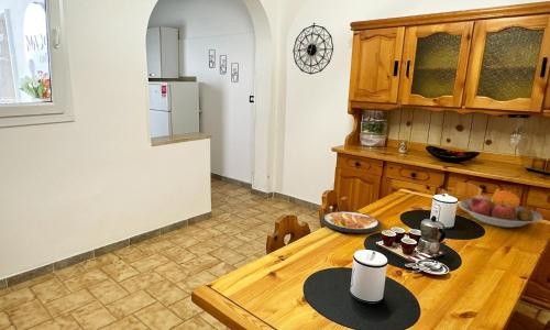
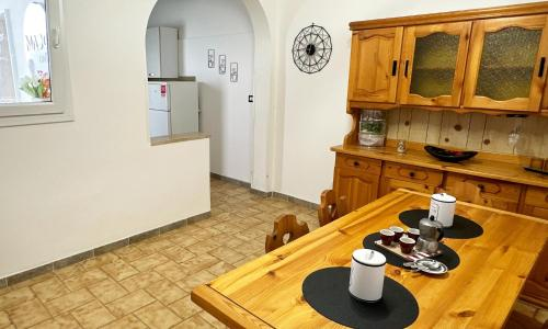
- dish [320,210,383,234]
- fruit bowl [458,187,543,229]
